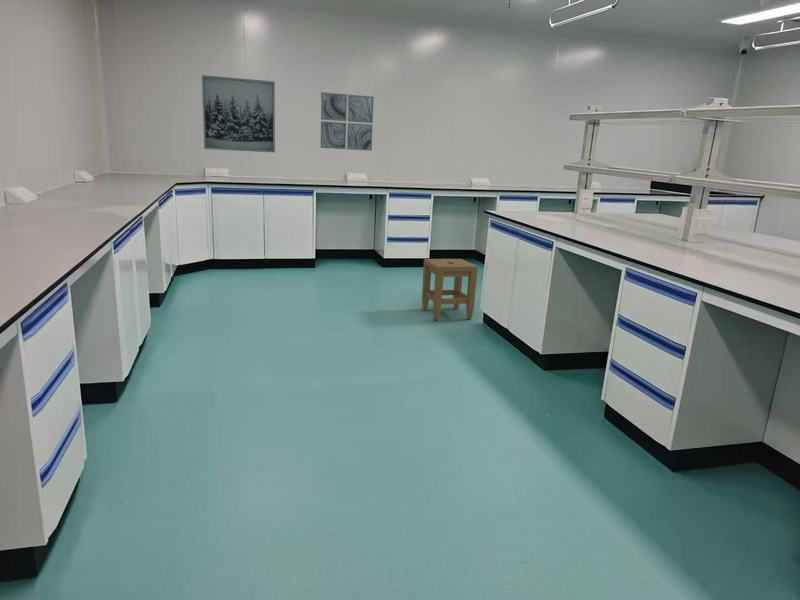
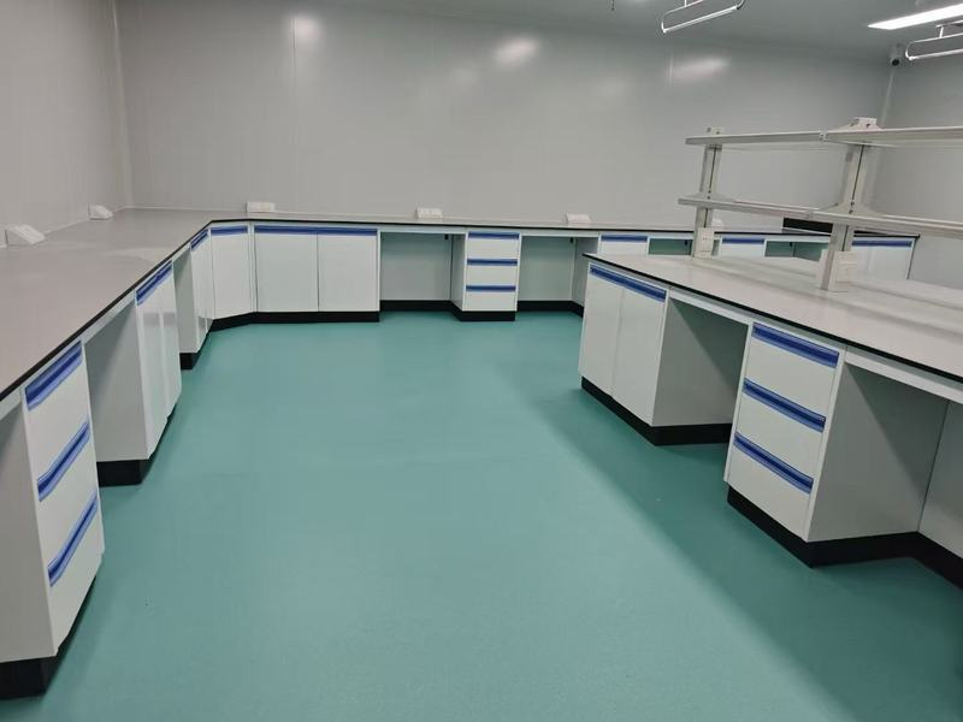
- wall art [319,91,375,152]
- stool [421,258,479,321]
- wall art [201,74,276,153]
